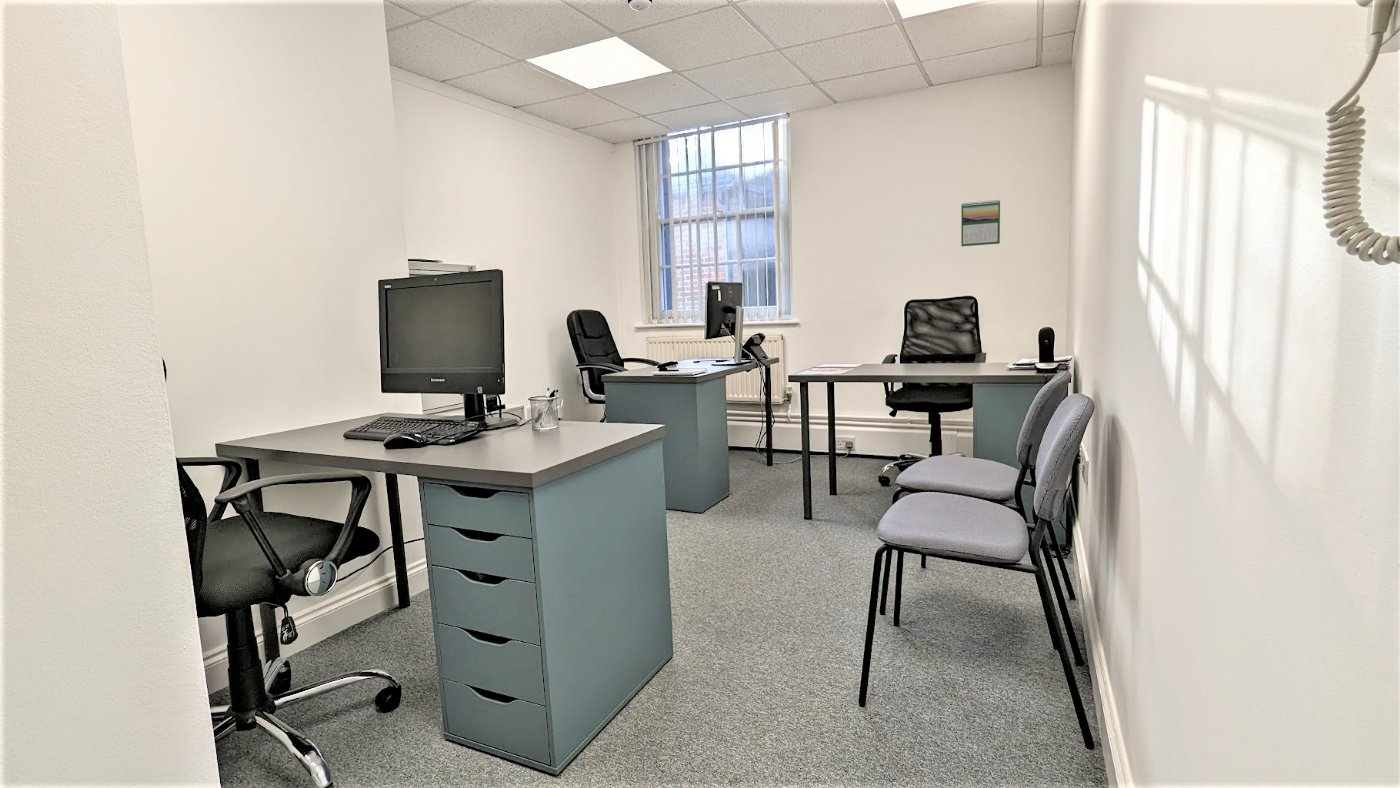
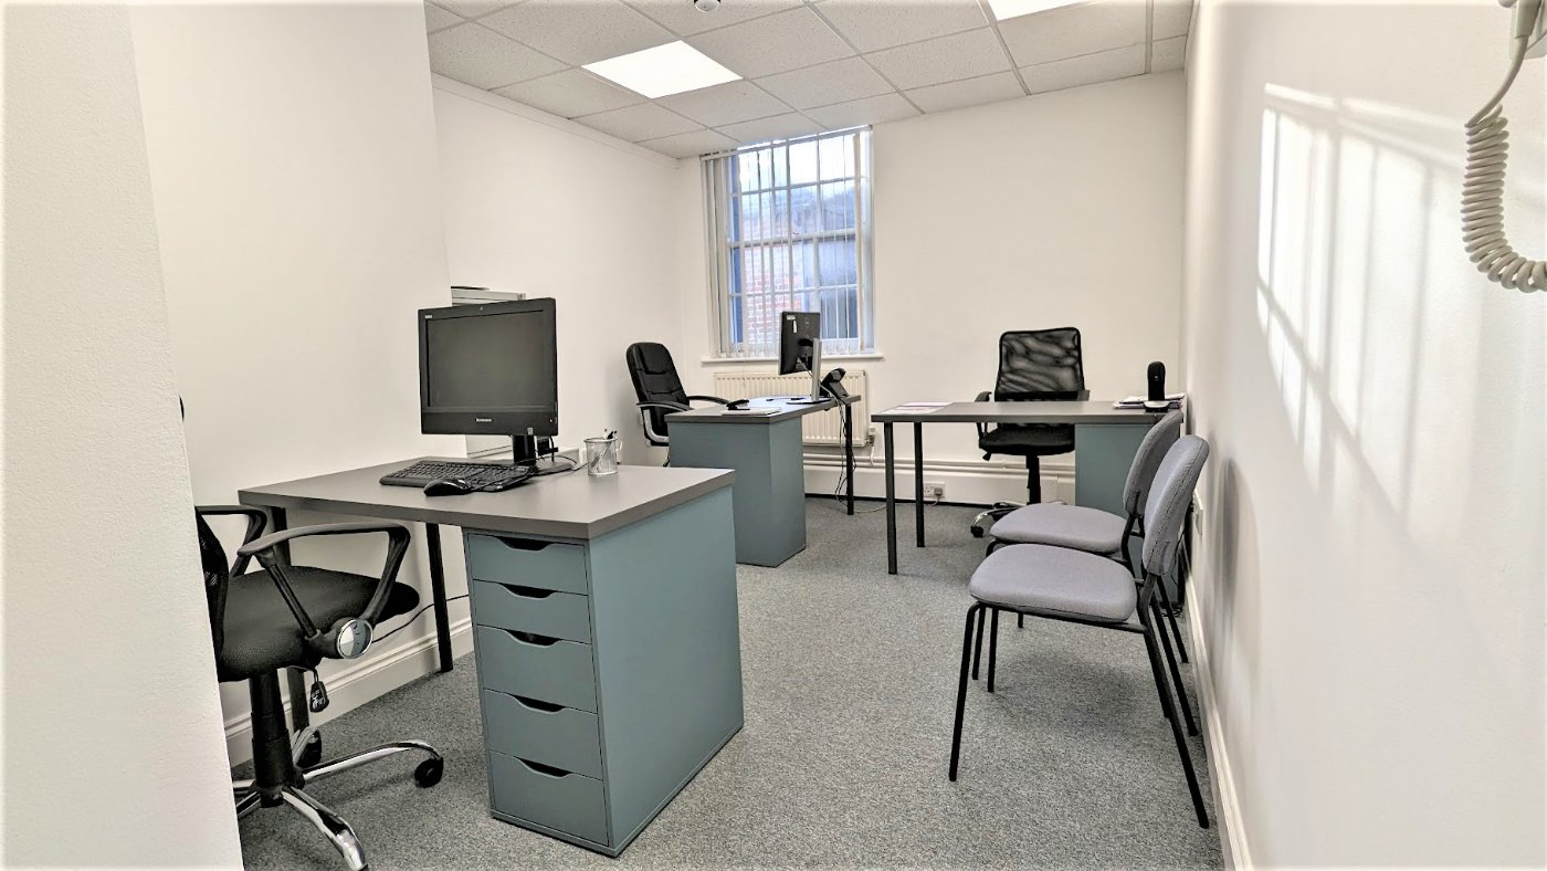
- calendar [960,199,1001,247]
